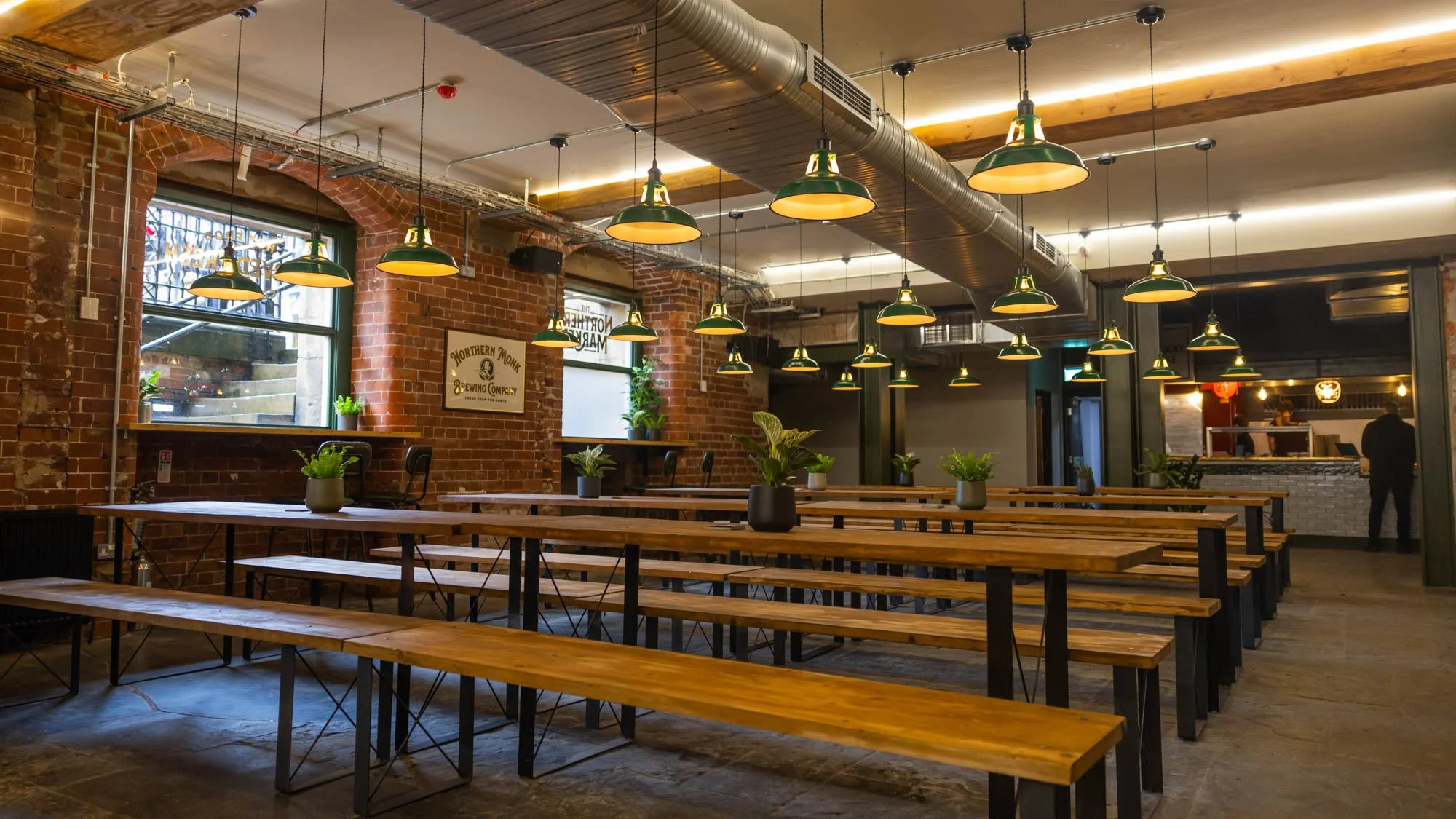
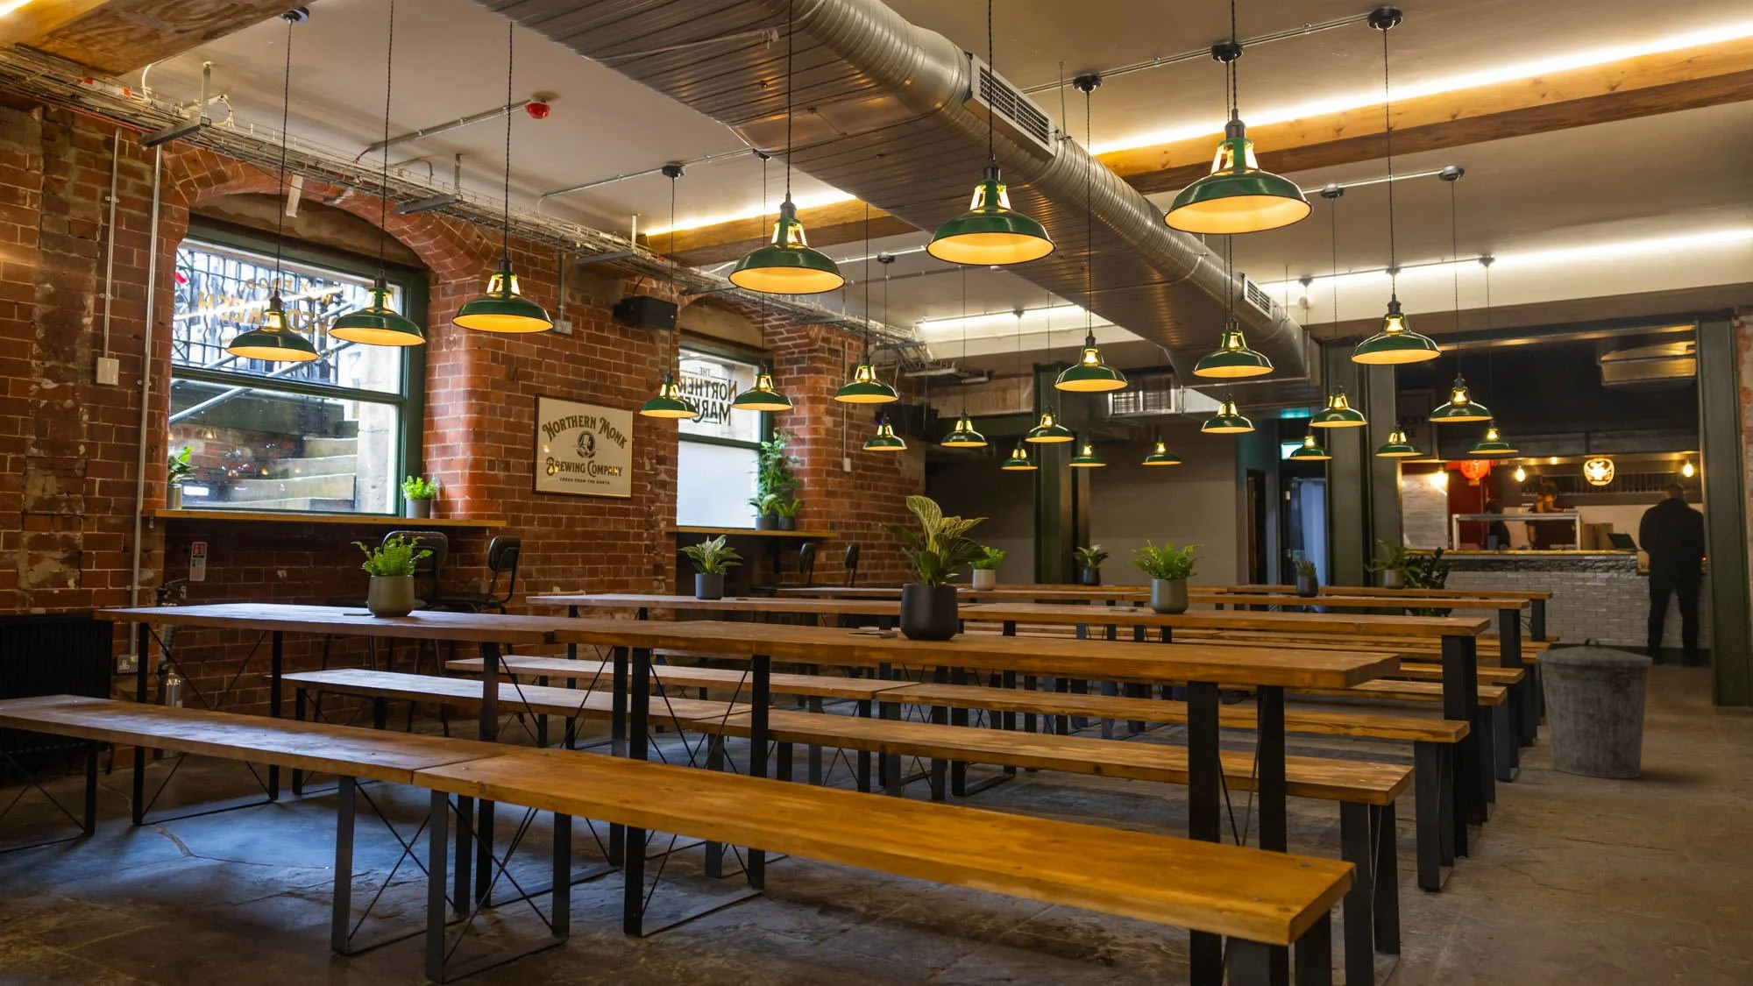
+ trash can [1535,637,1654,779]
